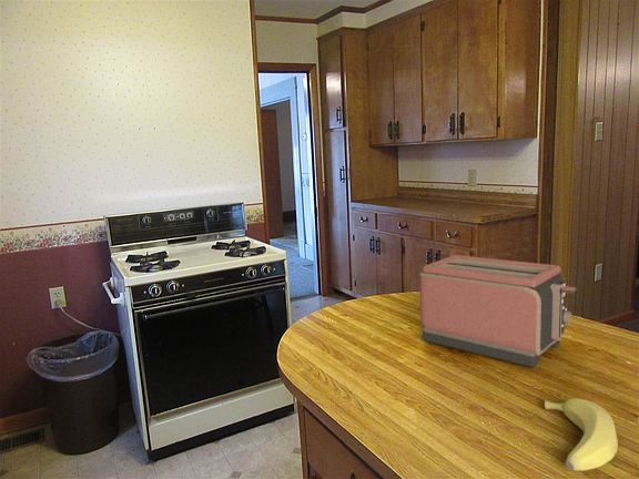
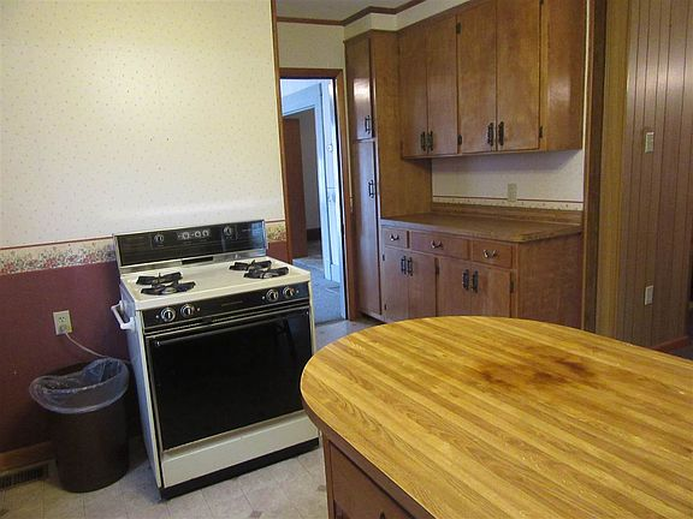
- toaster [419,254,577,368]
- banana [544,397,619,472]
